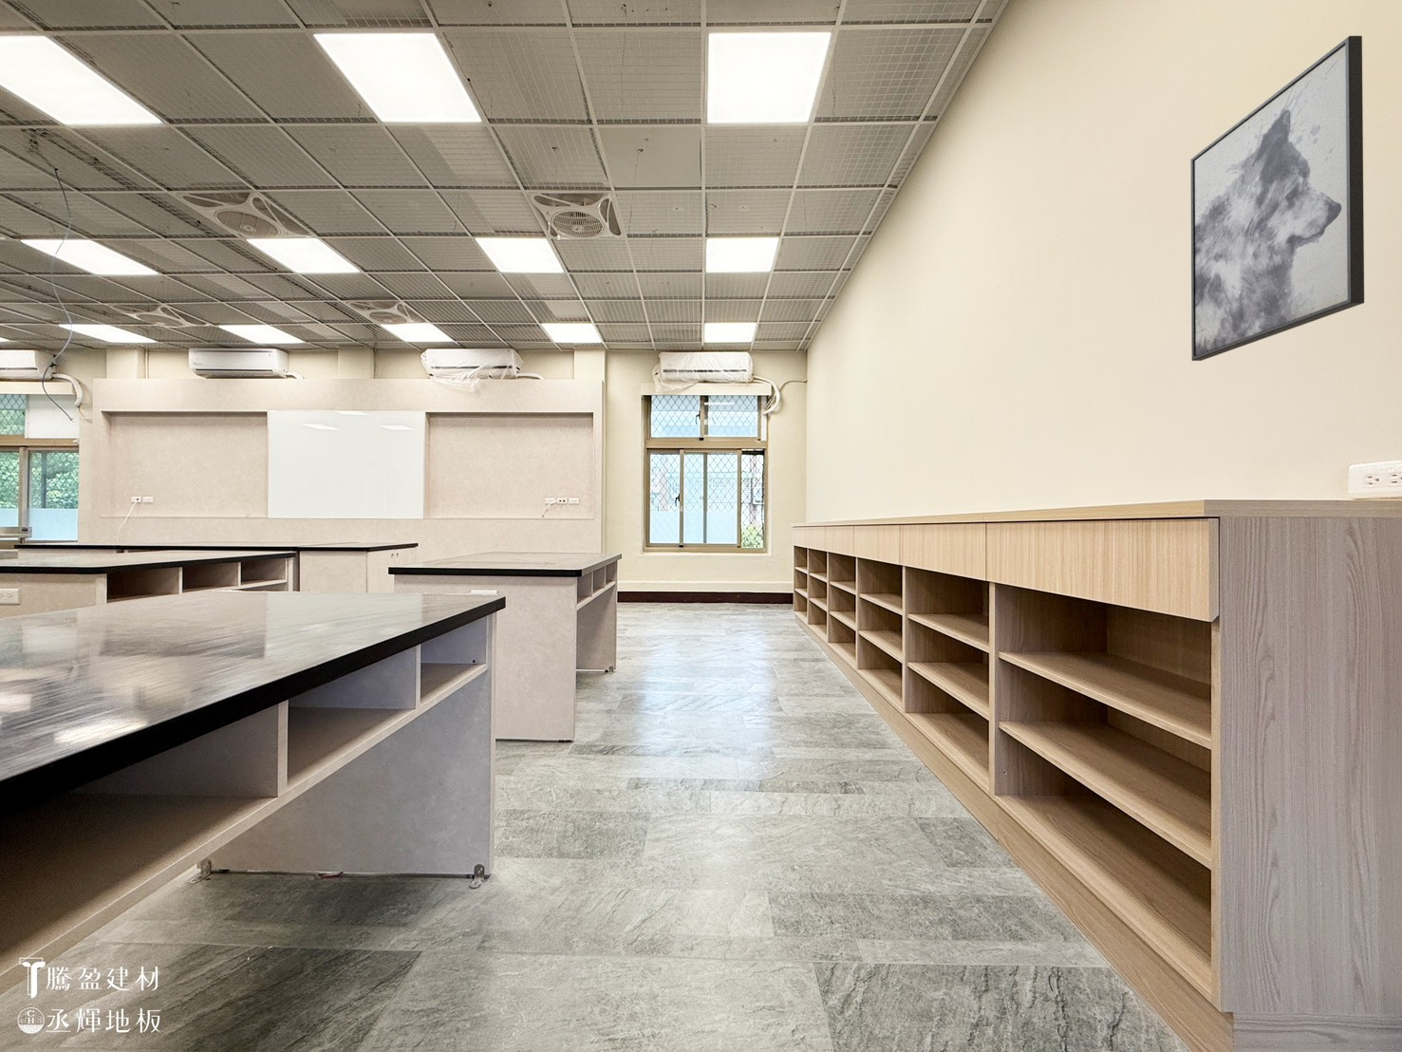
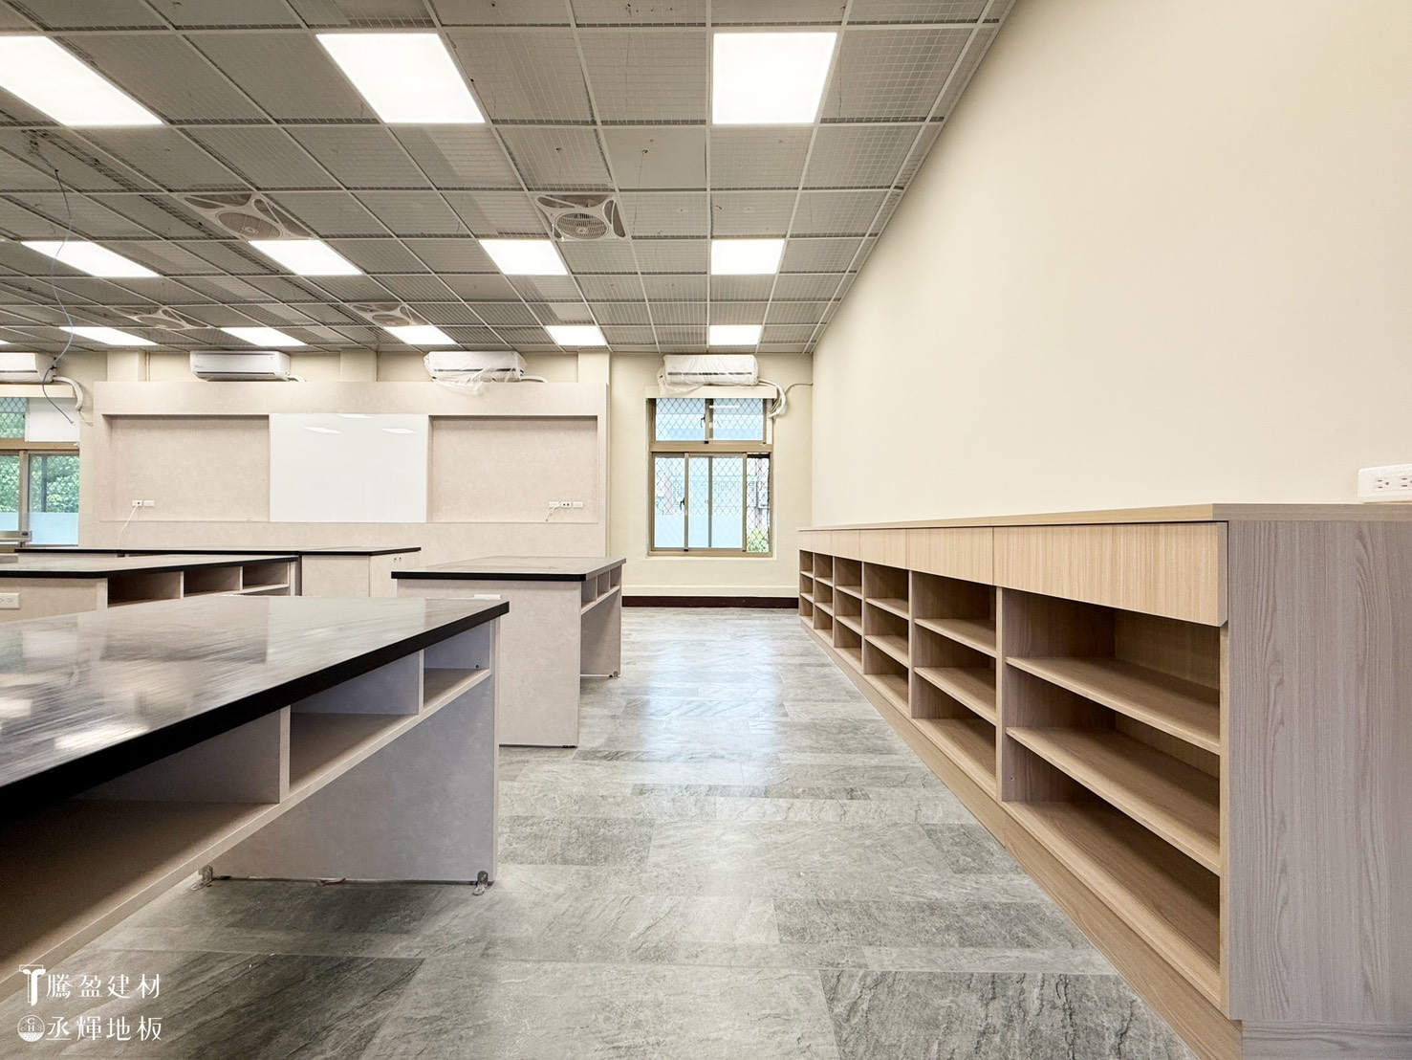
- wall art [1190,35,1364,361]
